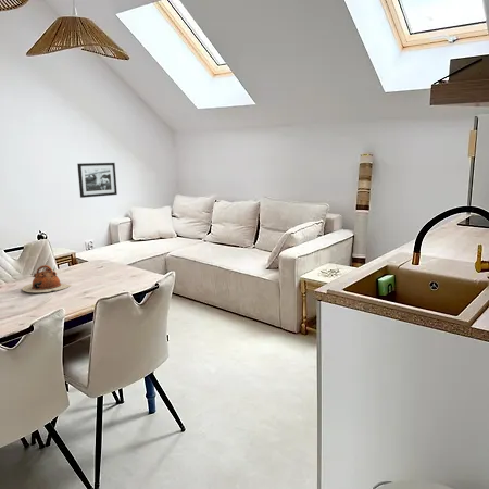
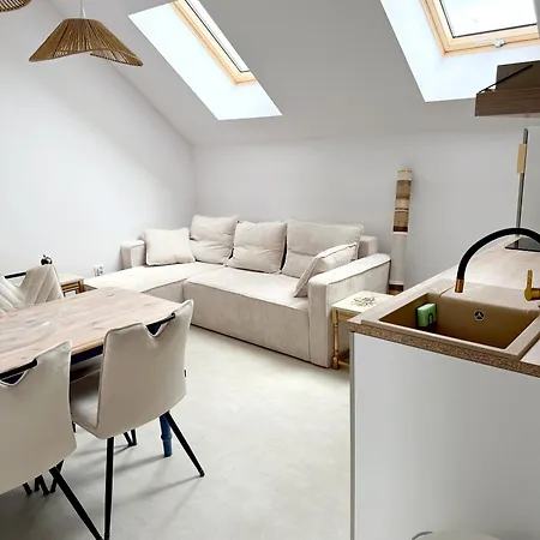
- picture frame [76,162,118,199]
- teapot [21,264,73,293]
